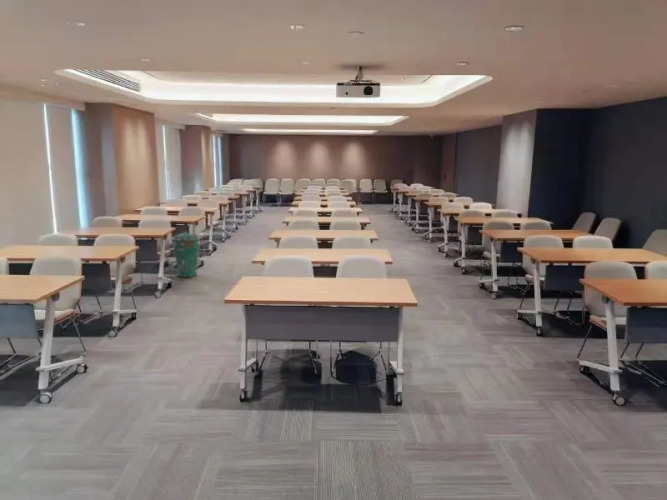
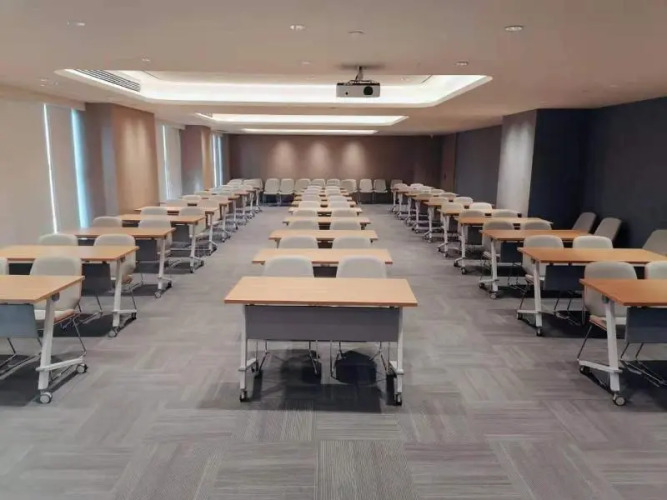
- trash can [171,231,202,278]
